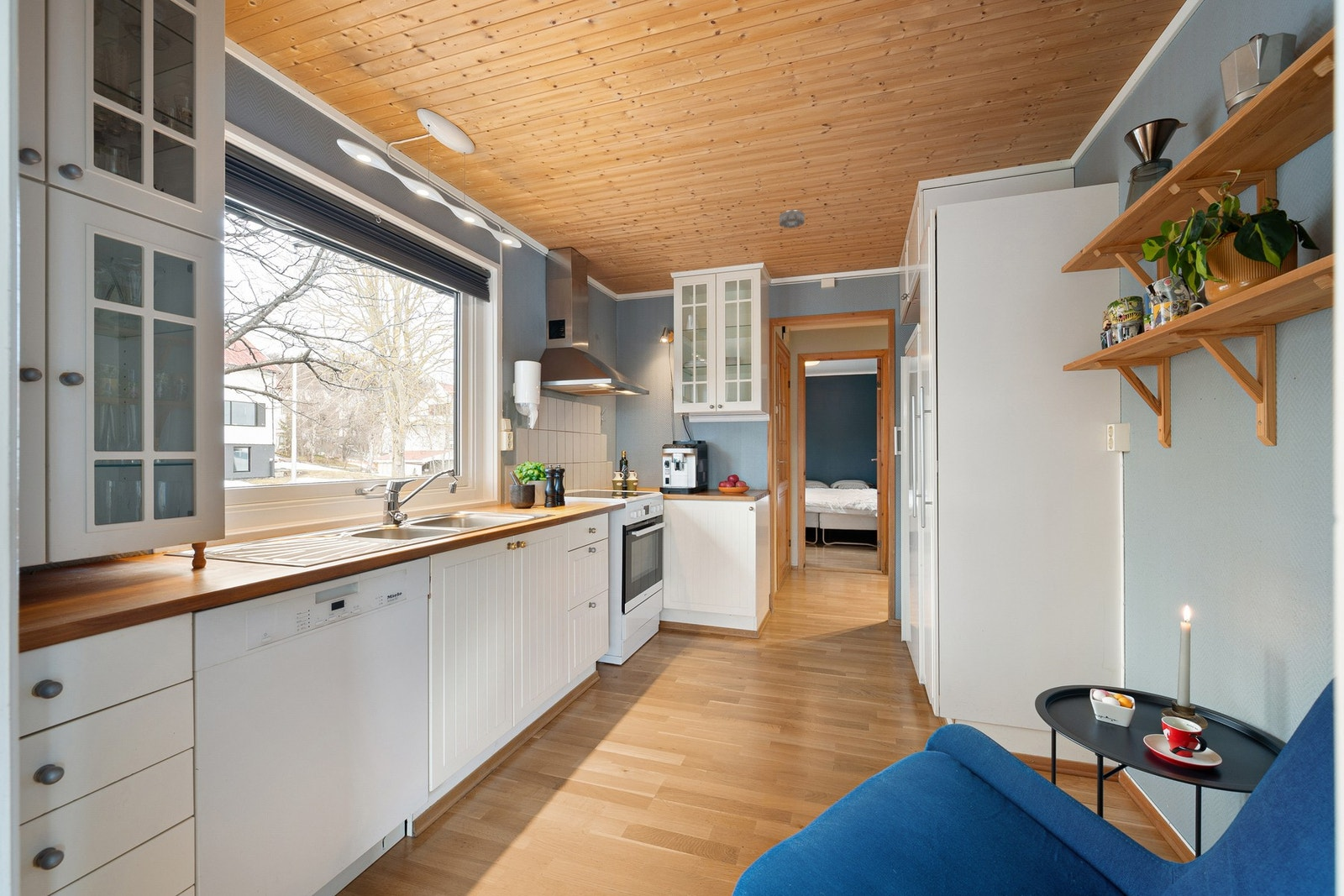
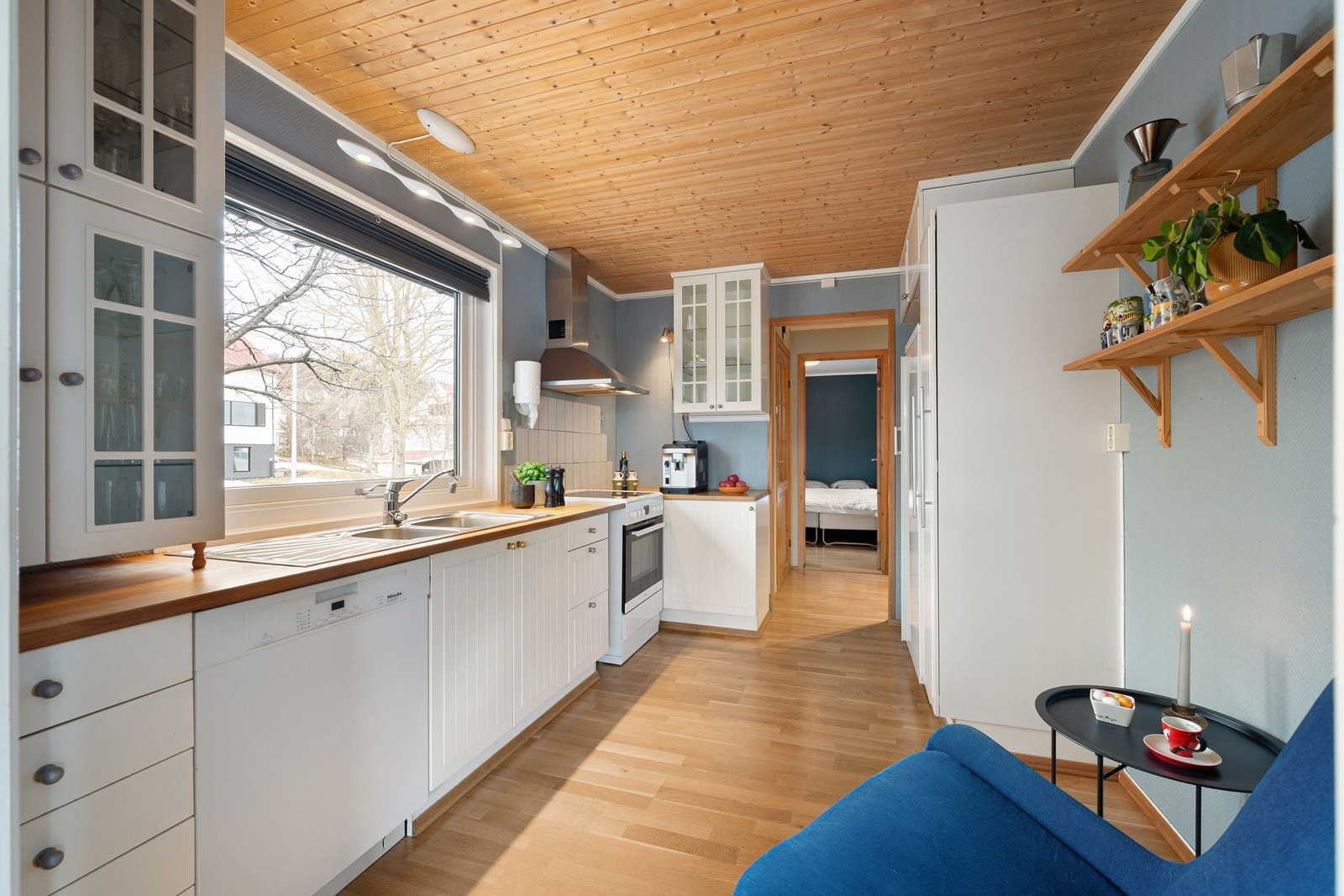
- smoke detector [779,209,806,229]
